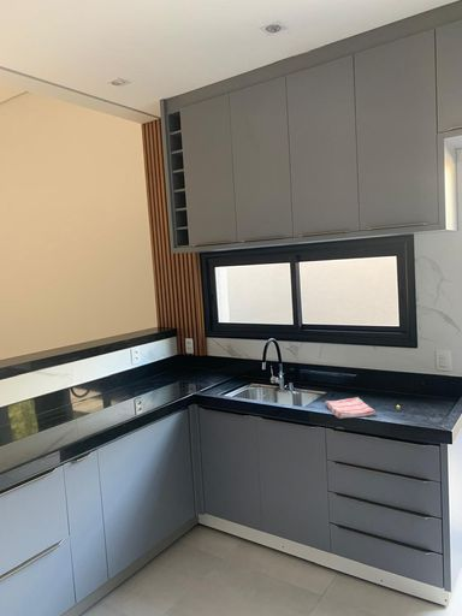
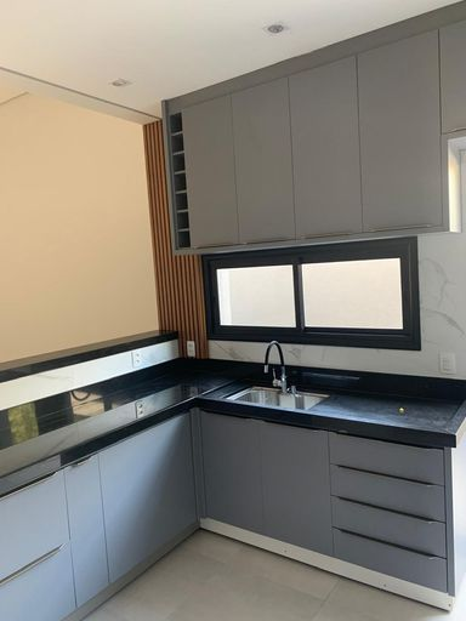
- dish towel [324,396,377,420]
